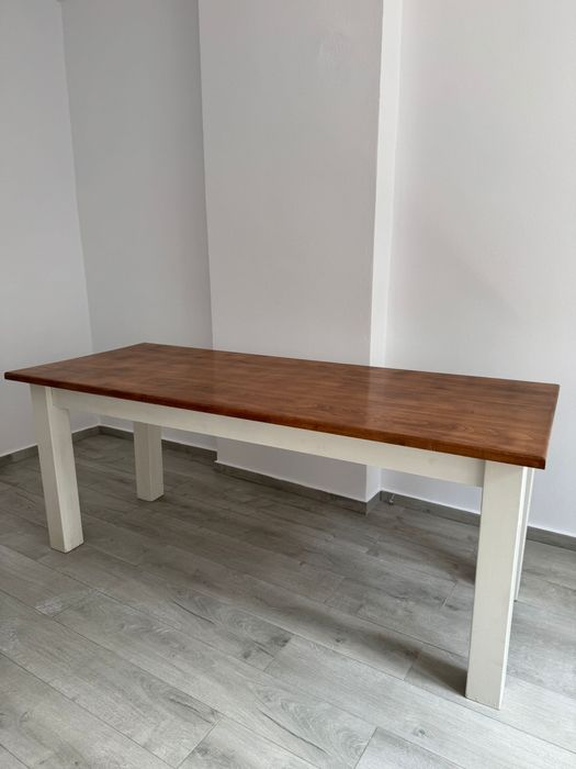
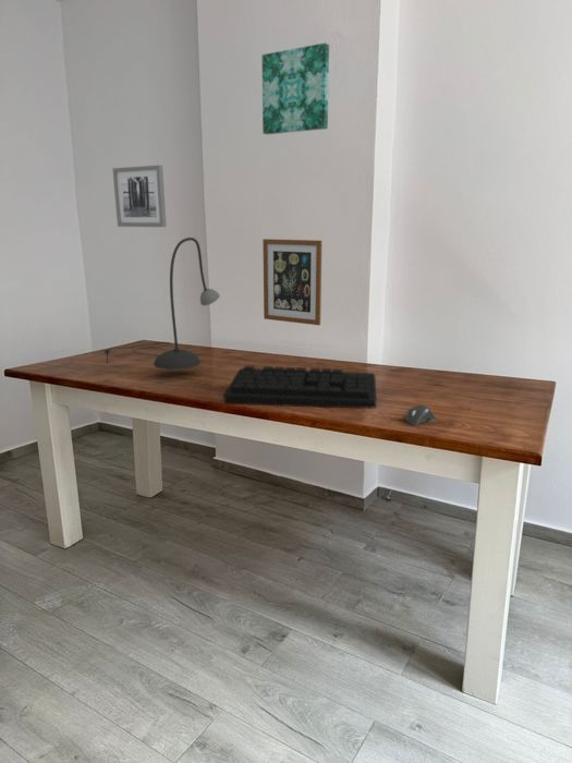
+ computer mouse [404,404,437,427]
+ wall art [260,41,330,135]
+ keyboard [222,364,377,409]
+ desk lamp [102,237,221,371]
+ wall art [111,165,168,228]
+ wall art [261,238,322,326]
